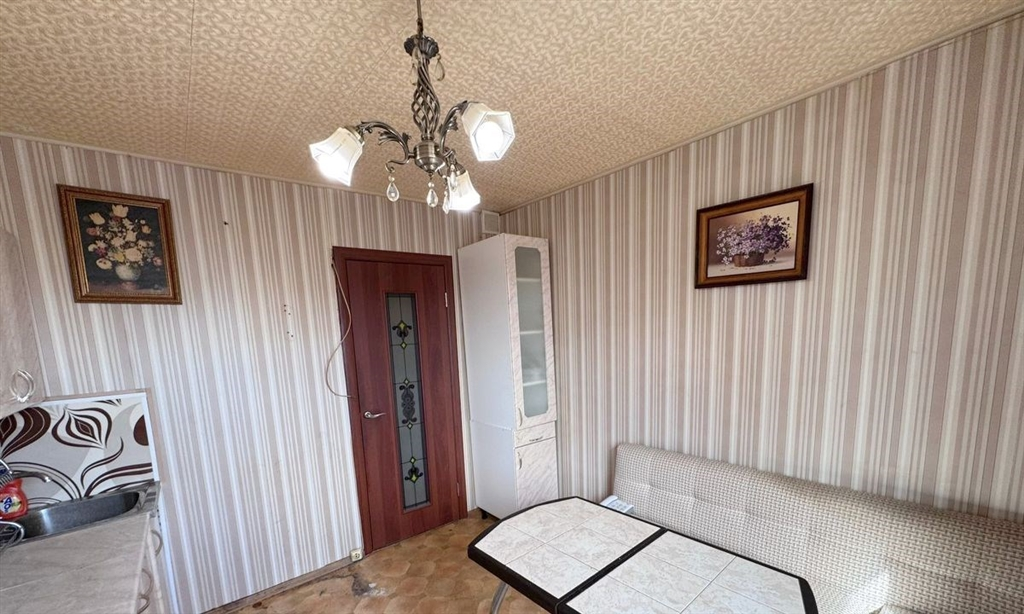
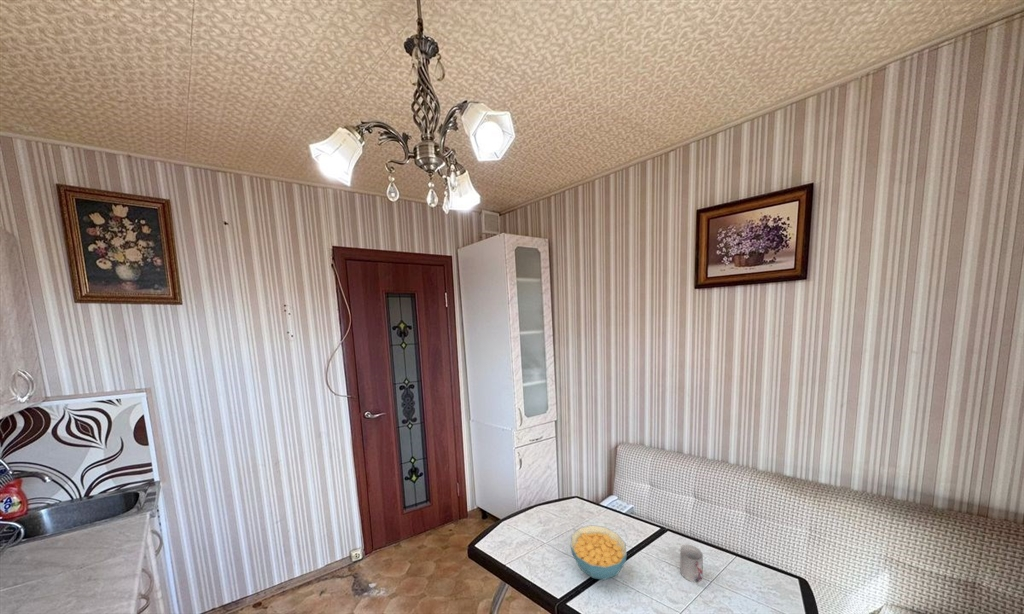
+ cup [679,543,704,583]
+ cereal bowl [570,524,628,581]
